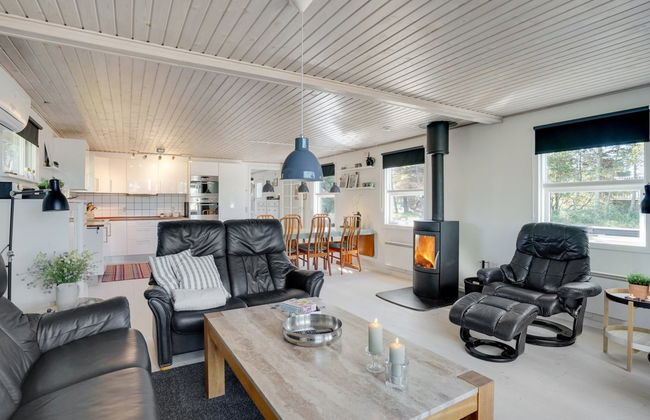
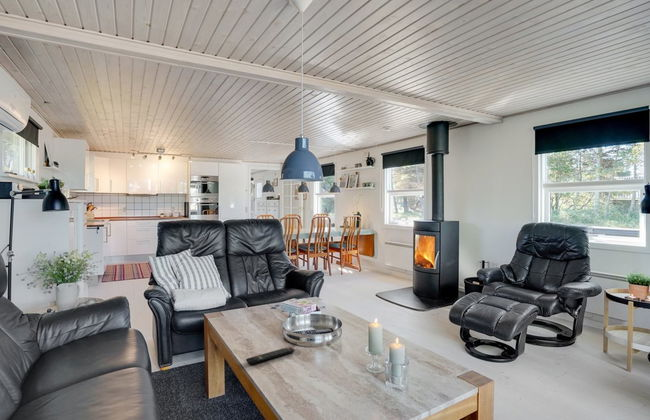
+ remote control [245,346,295,365]
